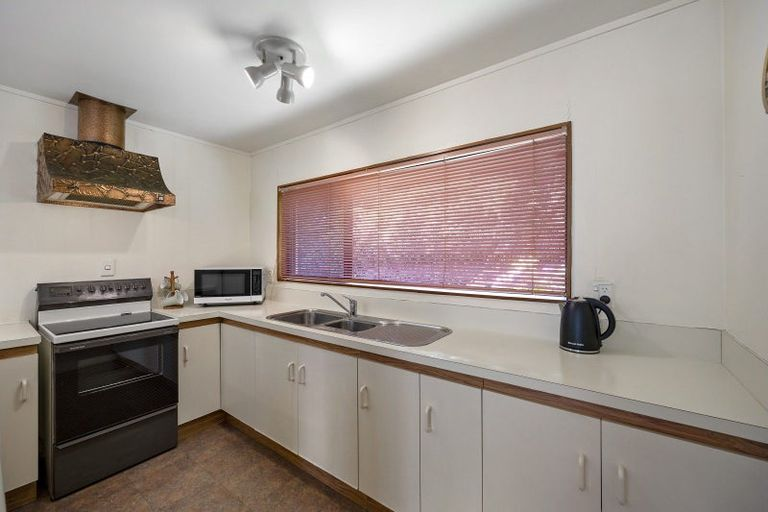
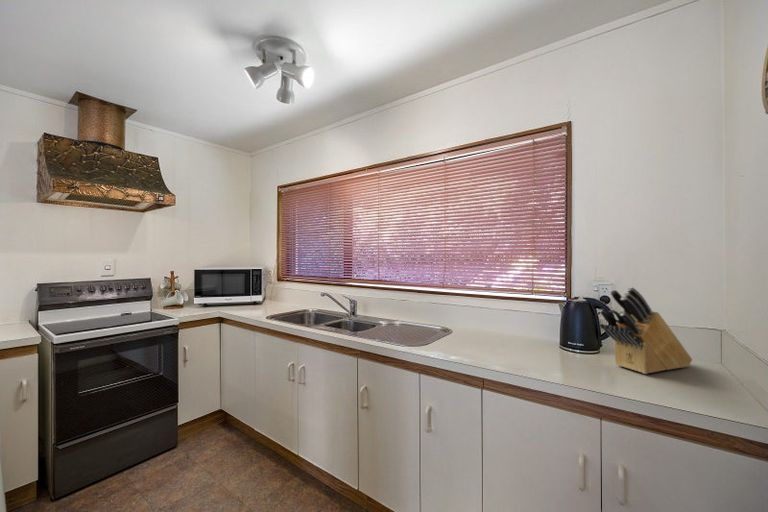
+ knife block [598,286,693,375]
